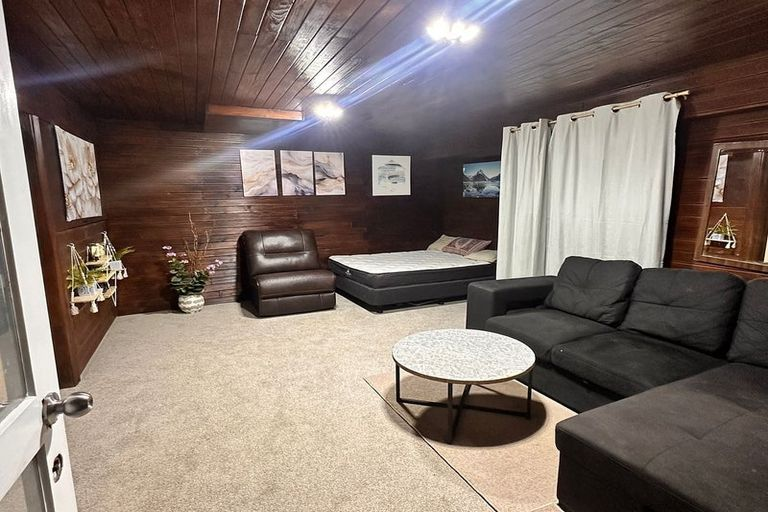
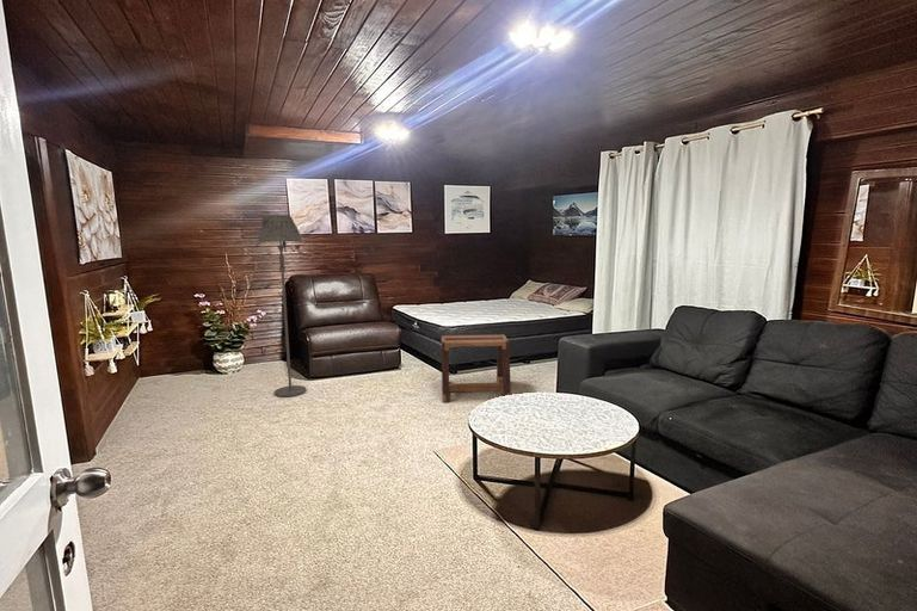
+ stool [441,333,512,403]
+ floor lamp [258,214,307,399]
